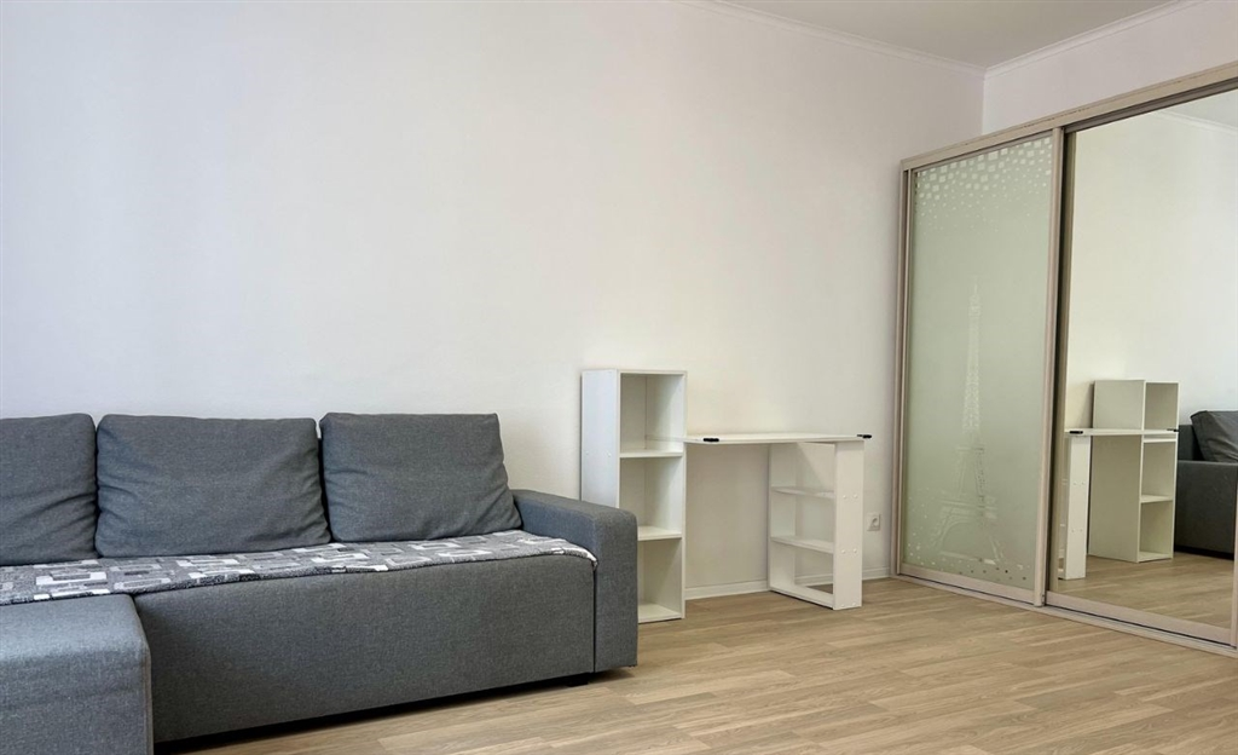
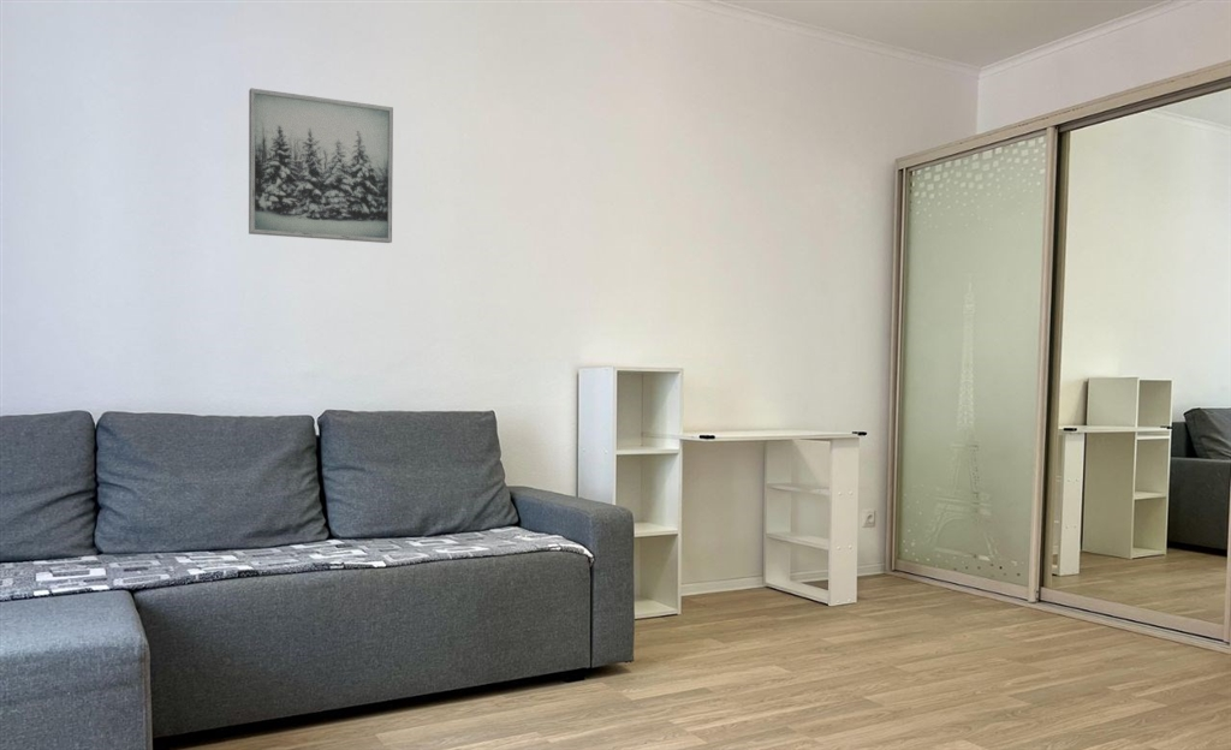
+ wall art [248,88,394,244]
